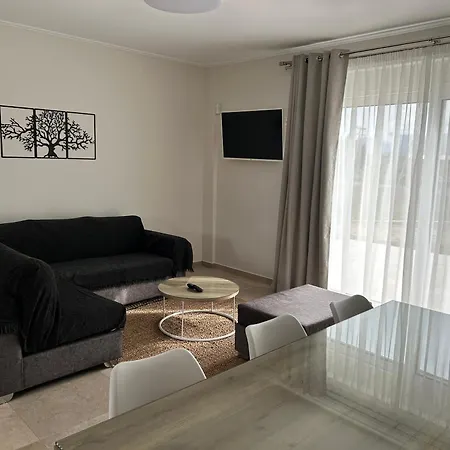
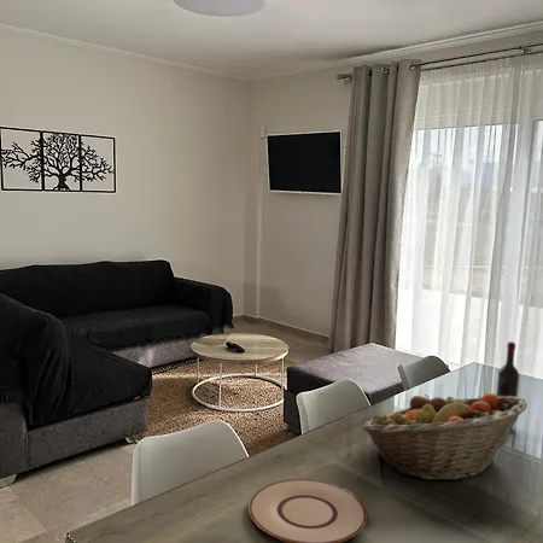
+ wine bottle [495,340,520,428]
+ plate [247,478,368,543]
+ fruit basket [361,392,529,481]
